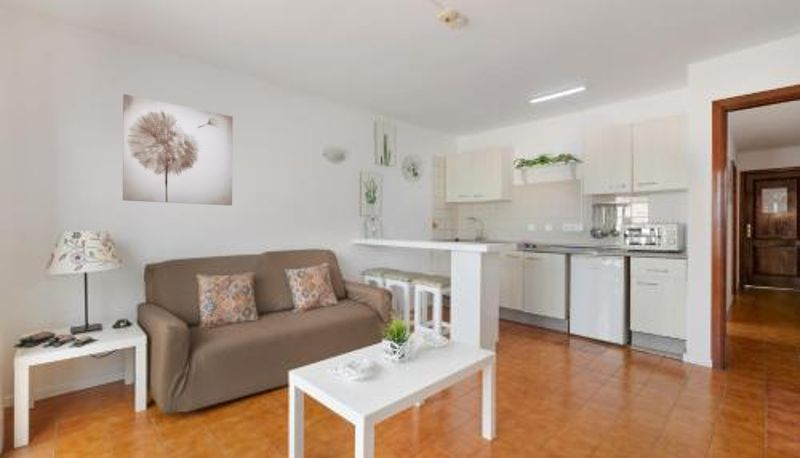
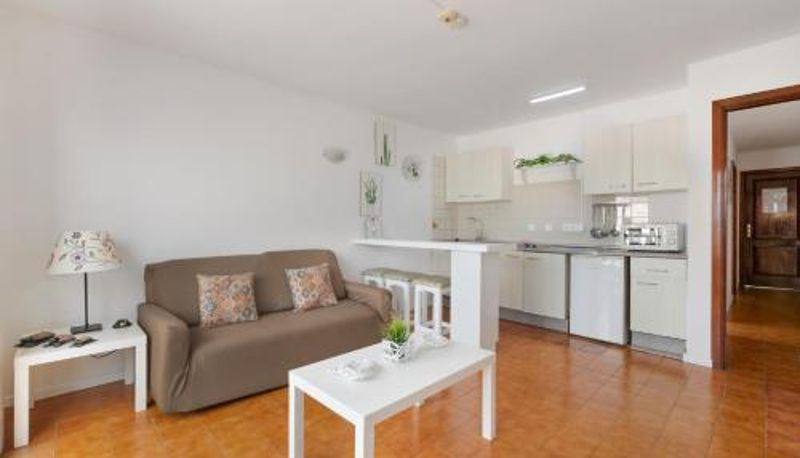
- wall art [122,93,234,206]
